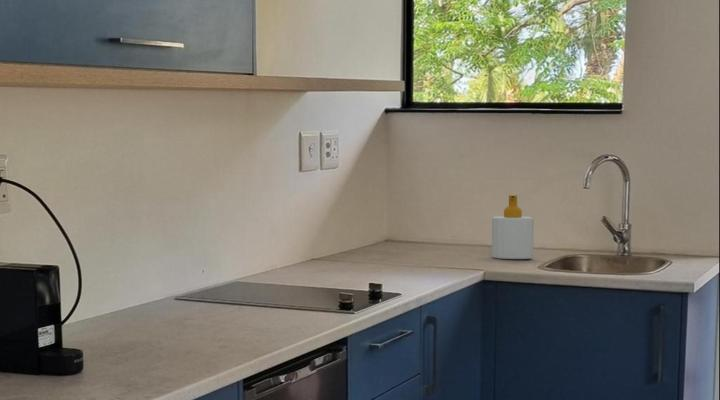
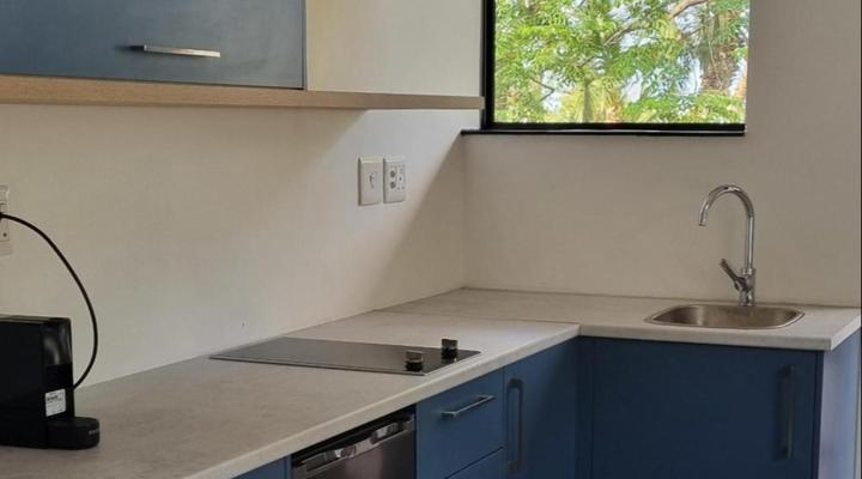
- soap bottle [491,194,535,260]
